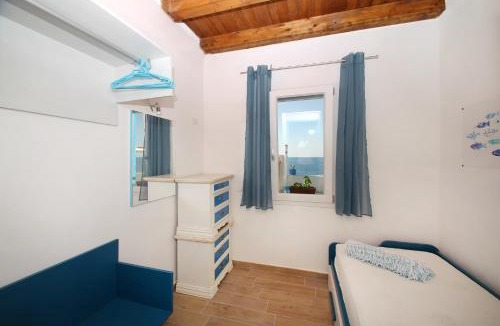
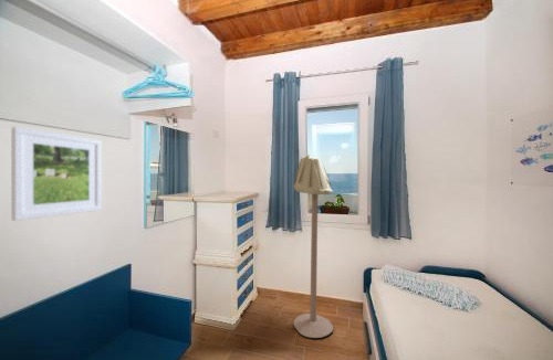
+ floor lamp [292,153,334,339]
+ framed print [10,126,103,222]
